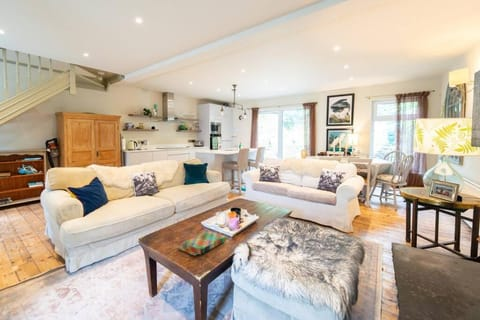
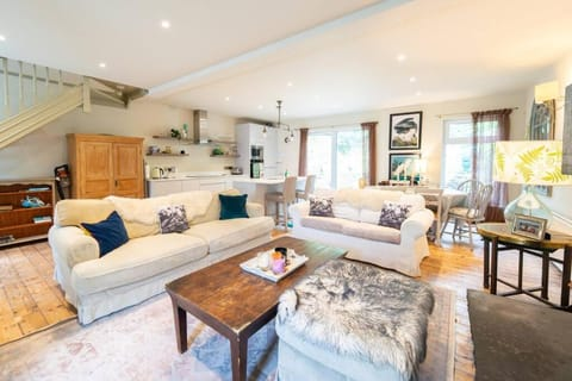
- board game [177,230,227,257]
